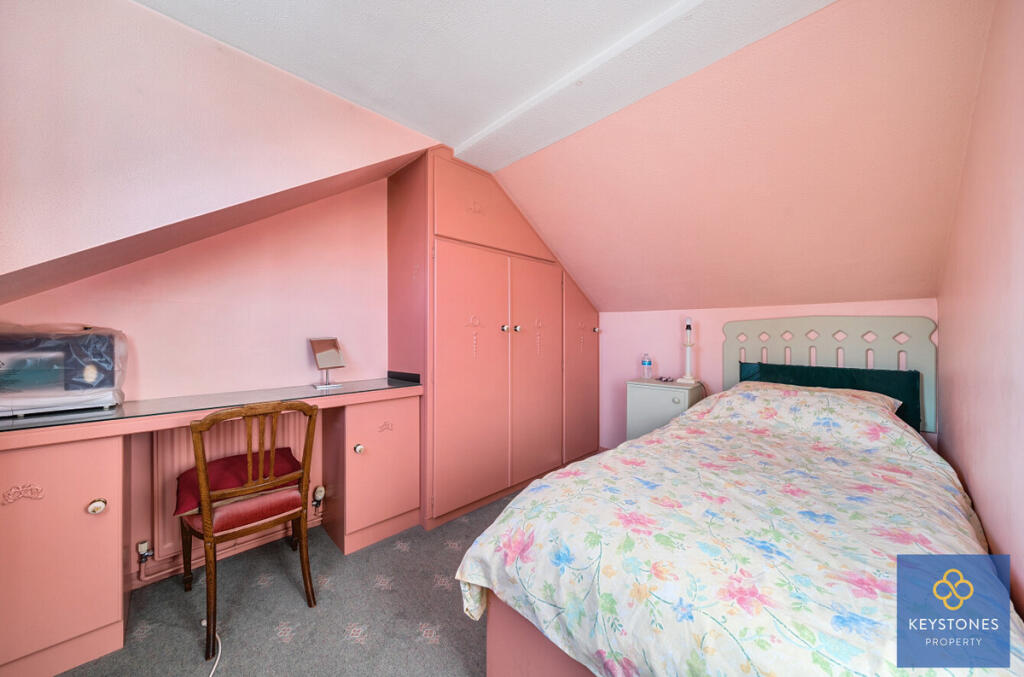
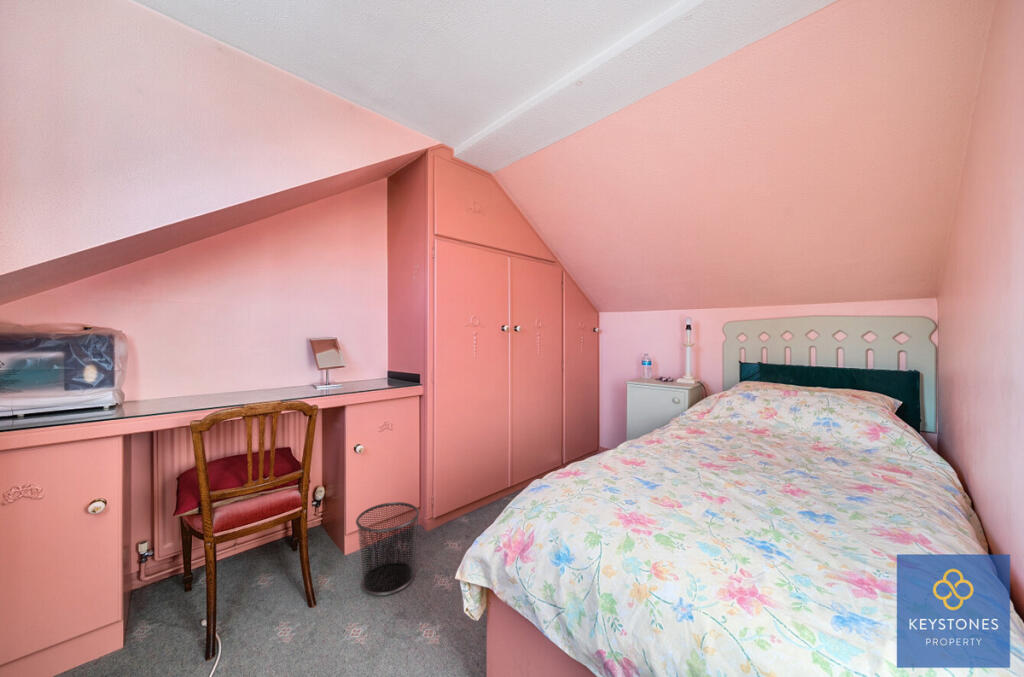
+ waste bin [355,501,420,597]
